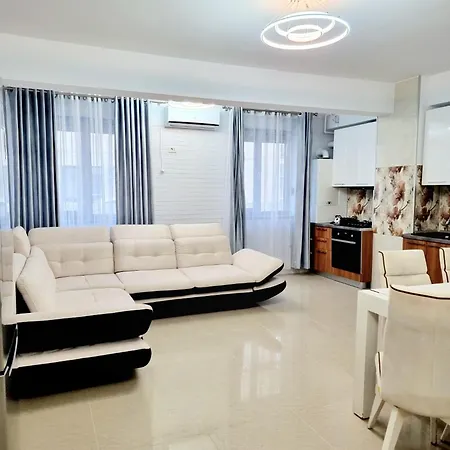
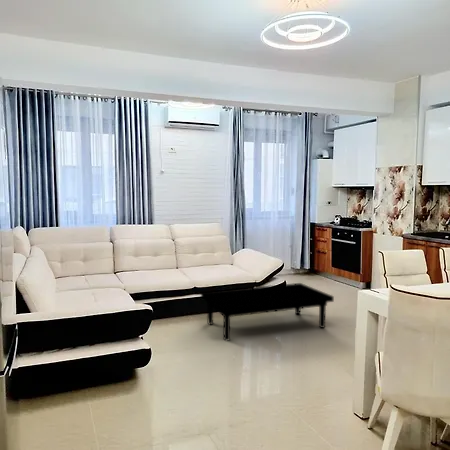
+ coffee table [200,282,335,342]
